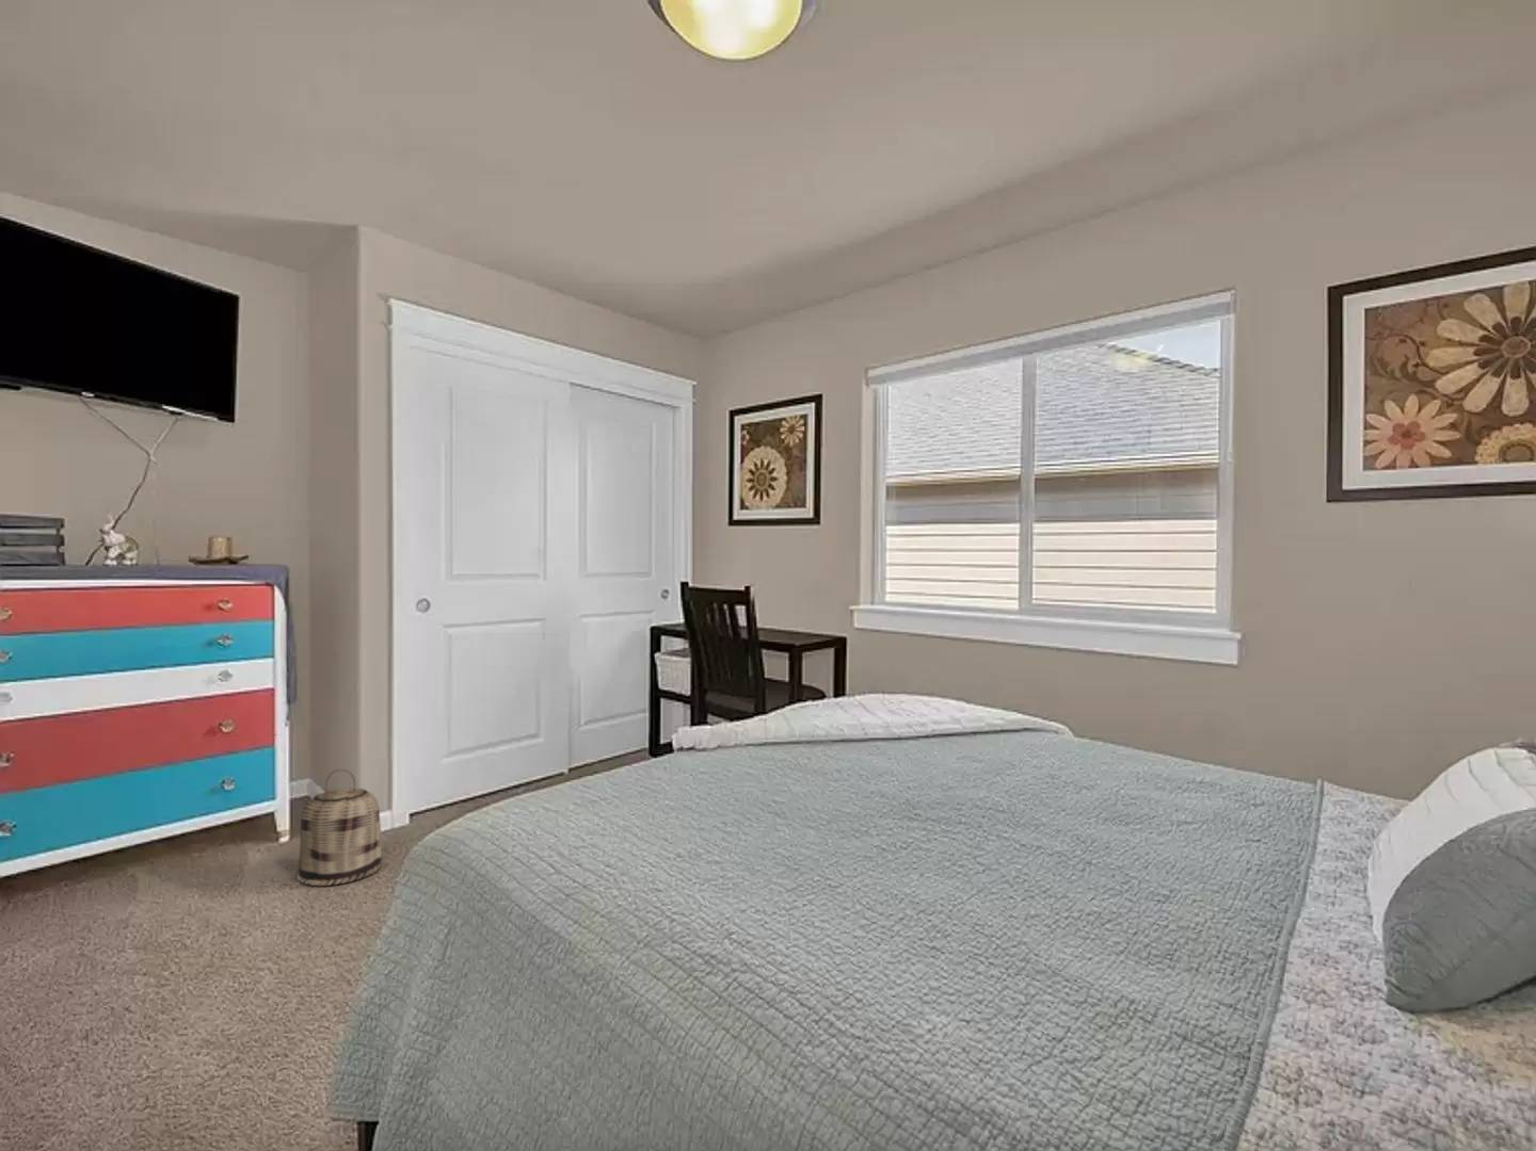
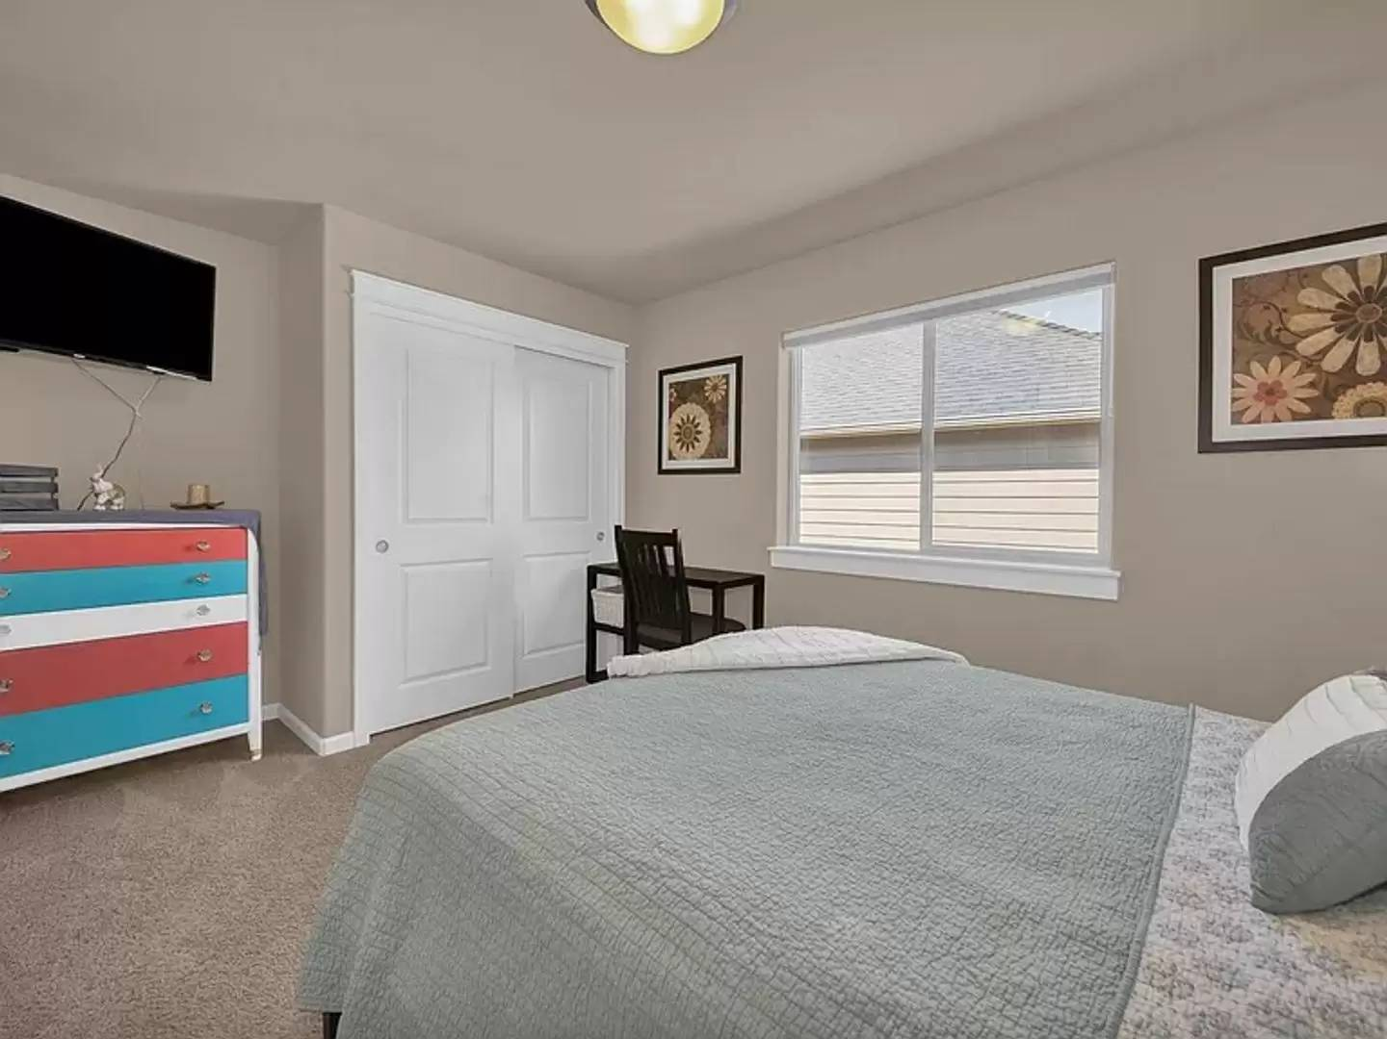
- basket [295,769,383,886]
